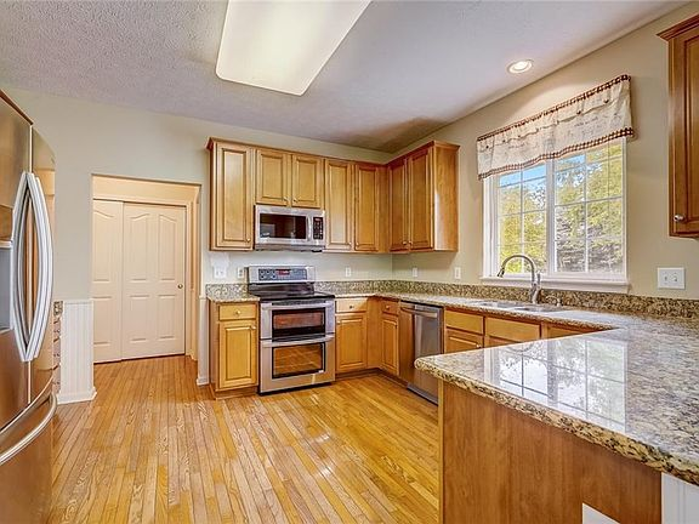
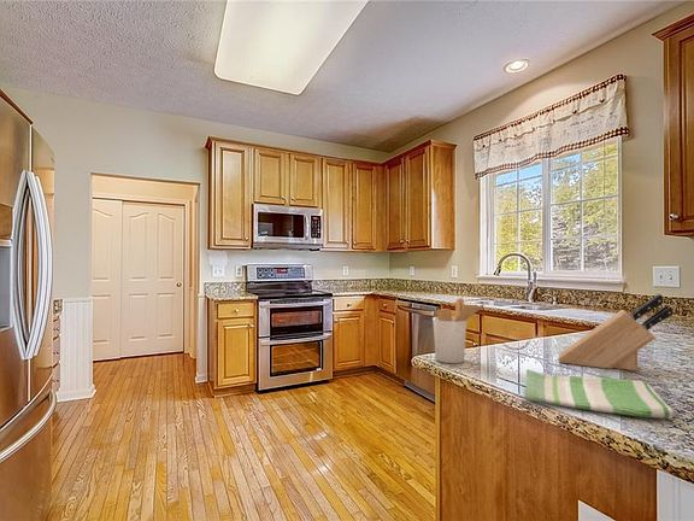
+ knife block [557,293,674,373]
+ utensil holder [431,297,486,364]
+ dish towel [524,368,675,420]
